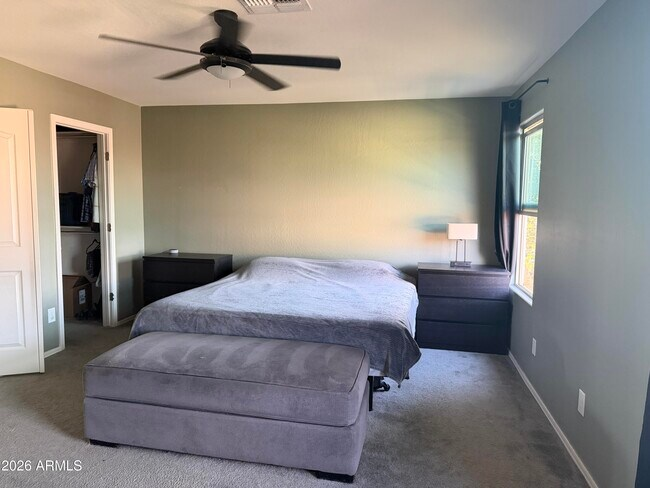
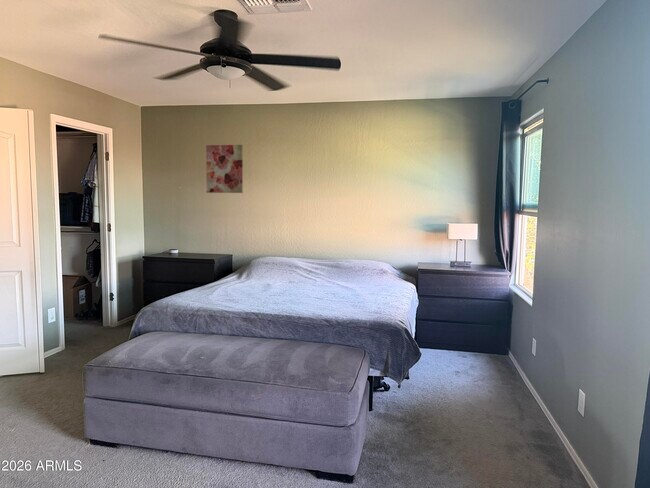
+ wall art [205,144,244,194]
